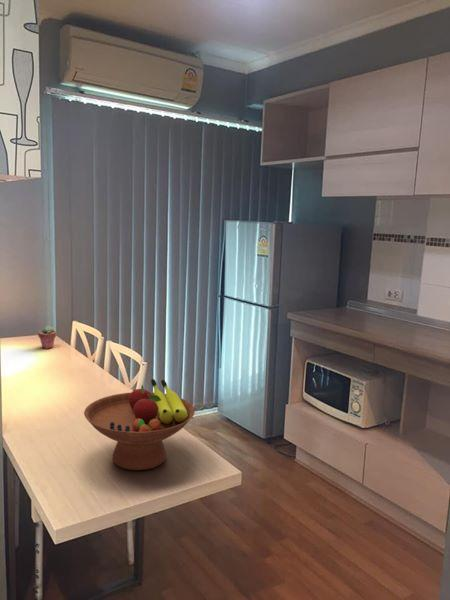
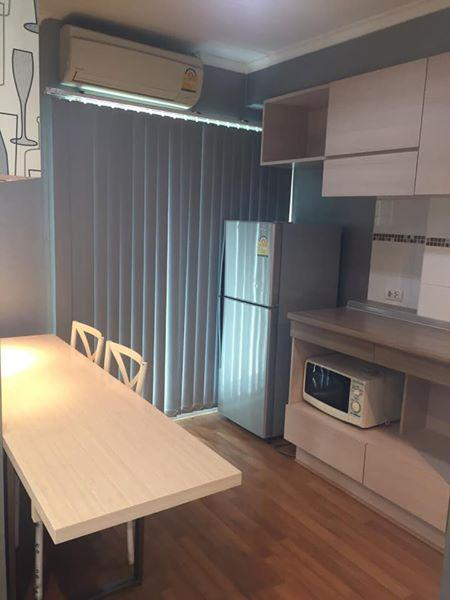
- fruit bowl [83,378,196,471]
- potted succulent [37,325,57,350]
